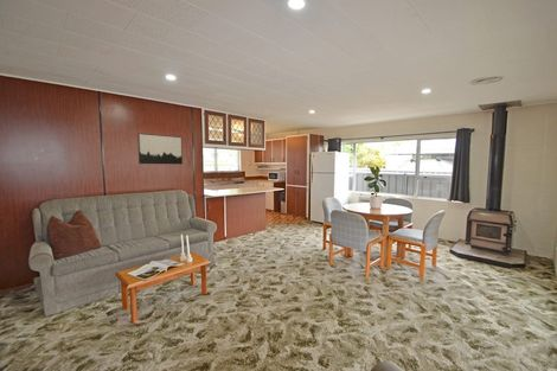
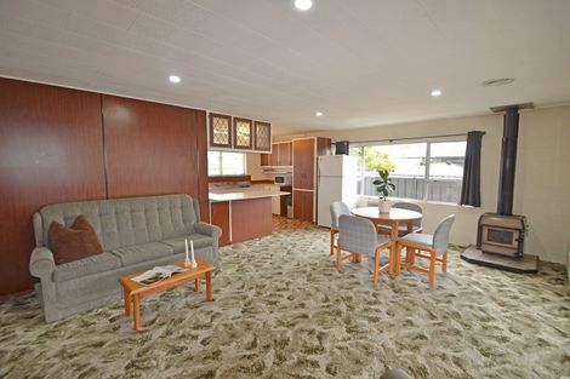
- wall art [136,133,184,165]
